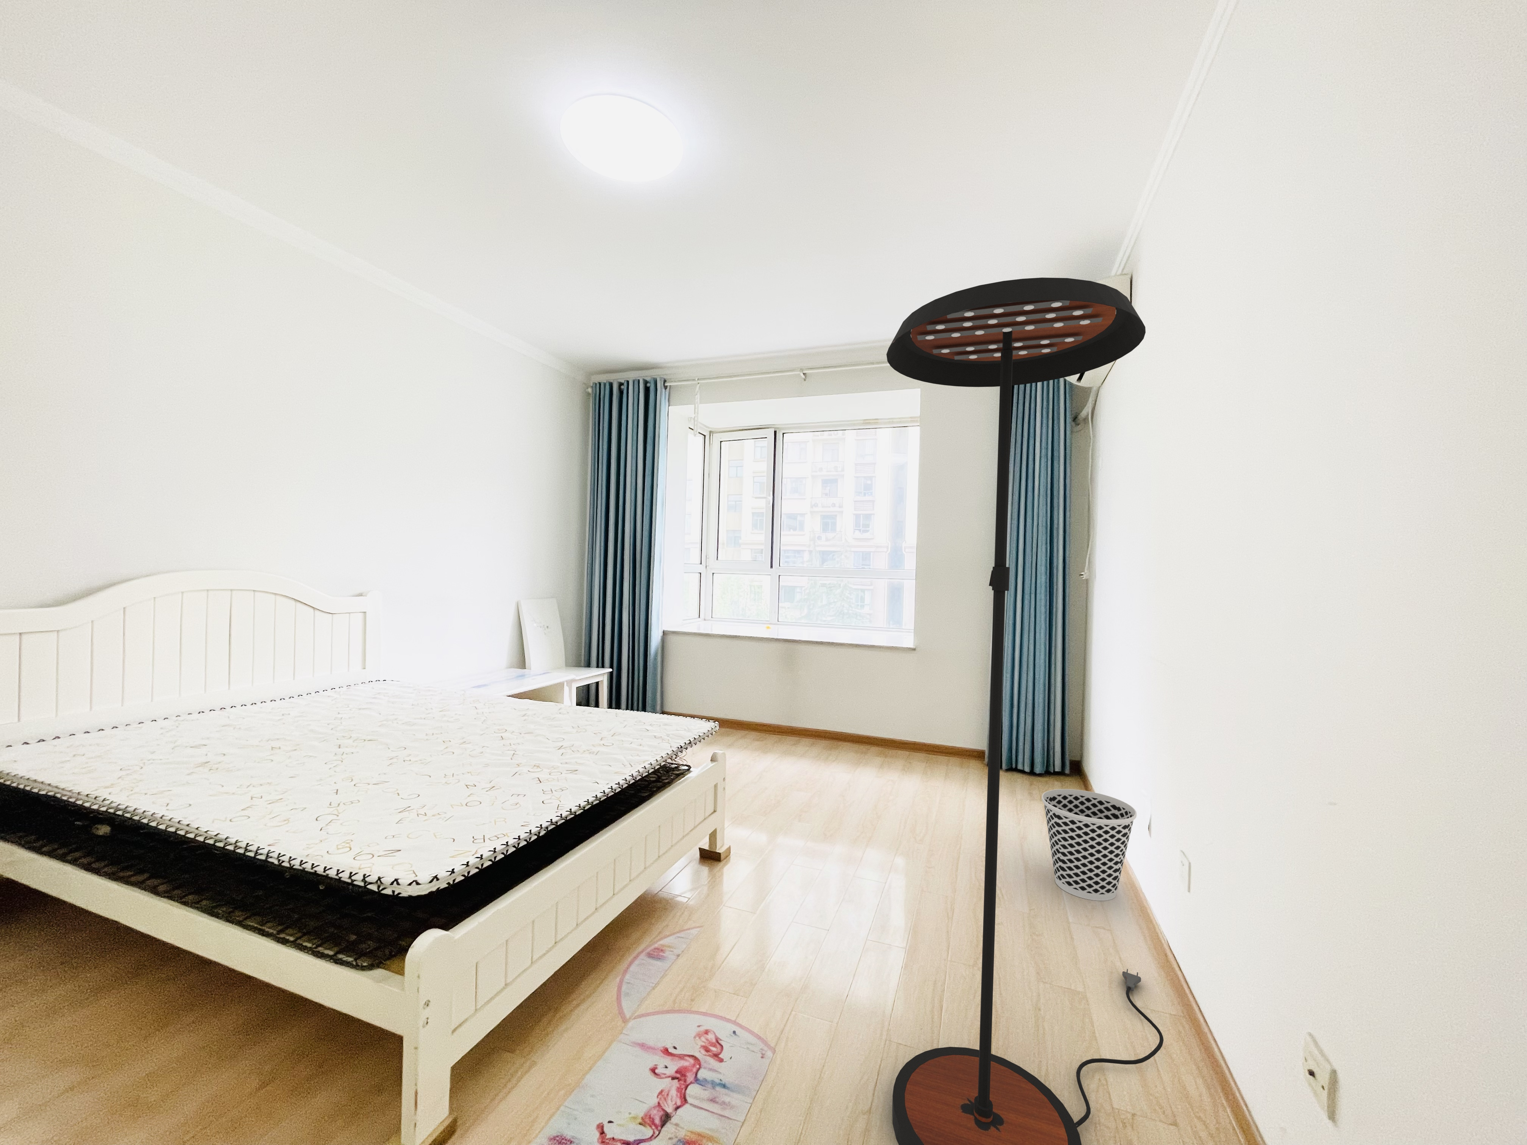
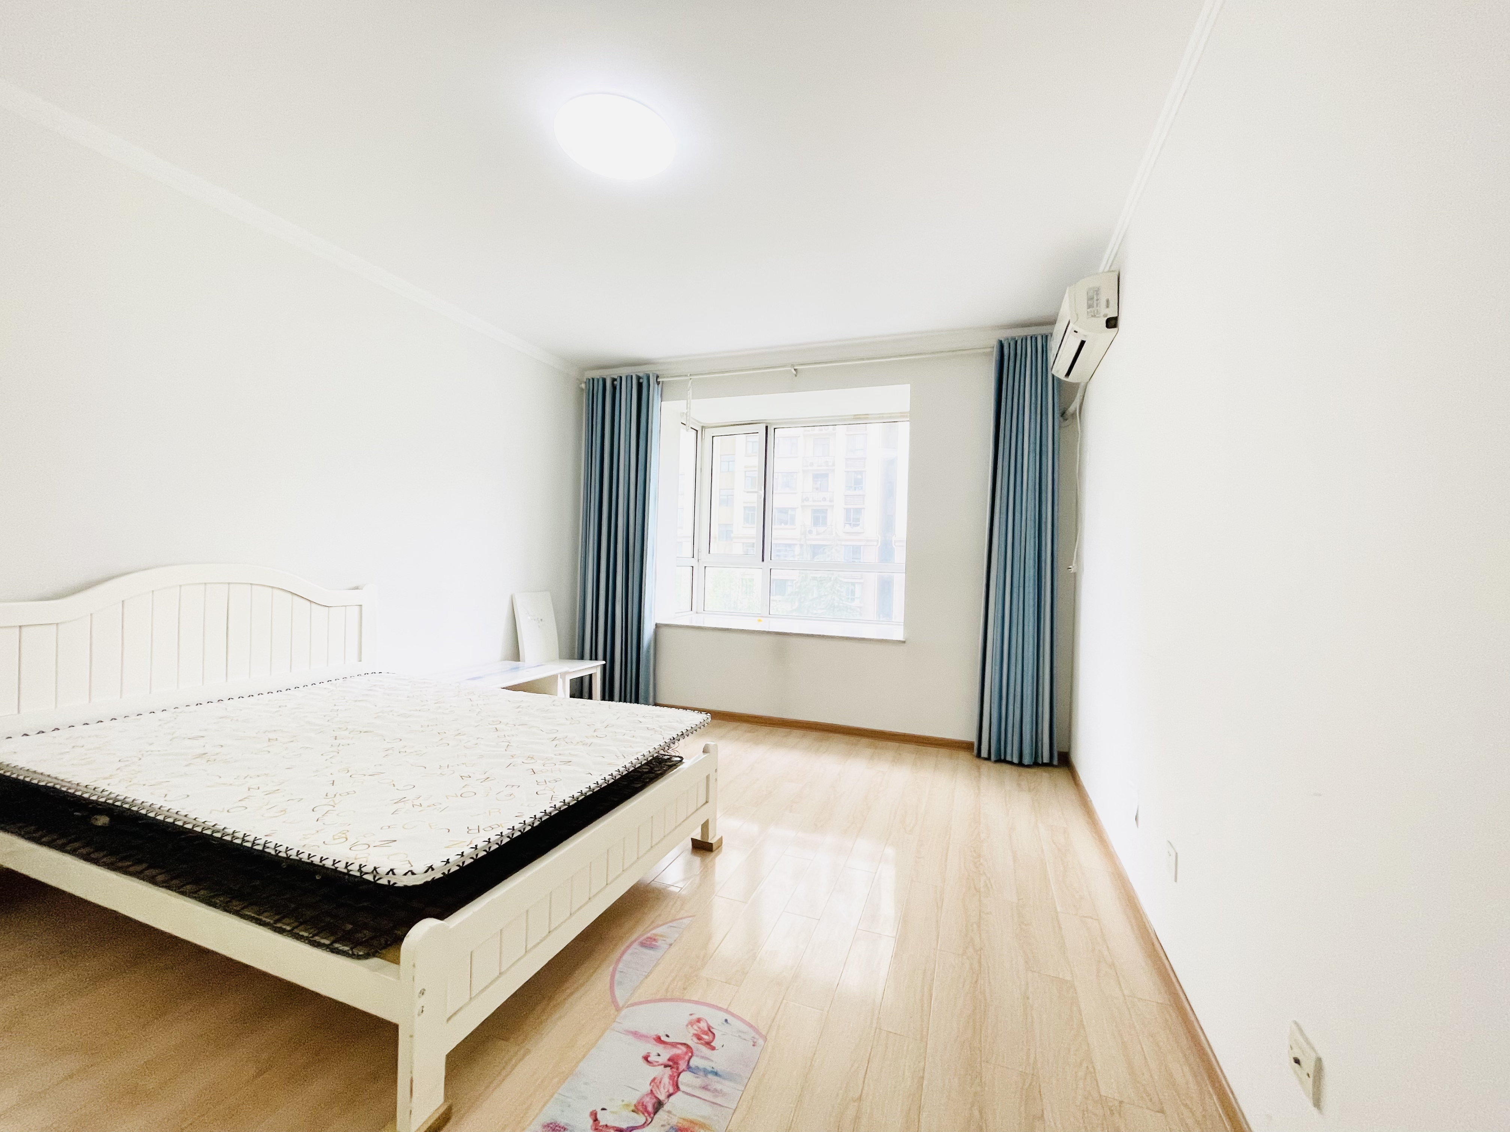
- wastebasket [1041,789,1137,901]
- floor lamp [886,277,1164,1145]
